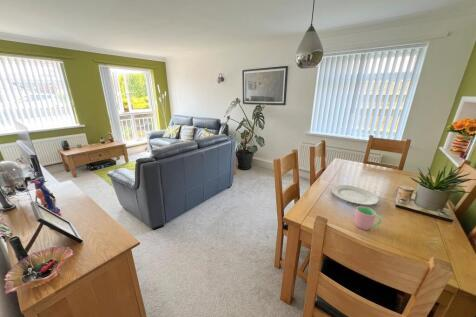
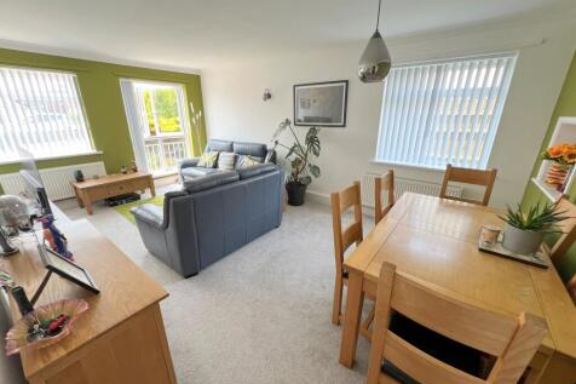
- chinaware [331,184,380,206]
- cup [354,205,383,231]
